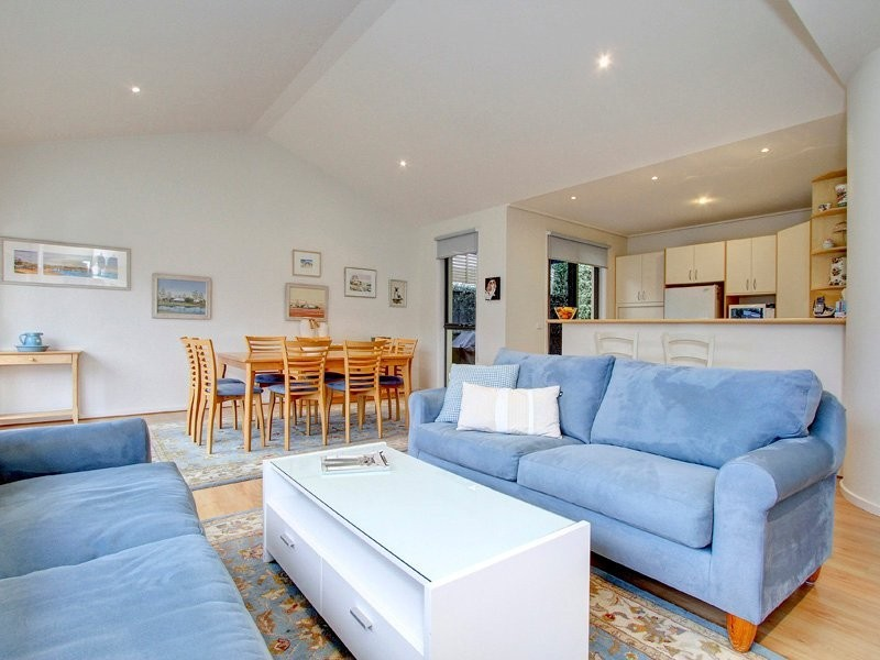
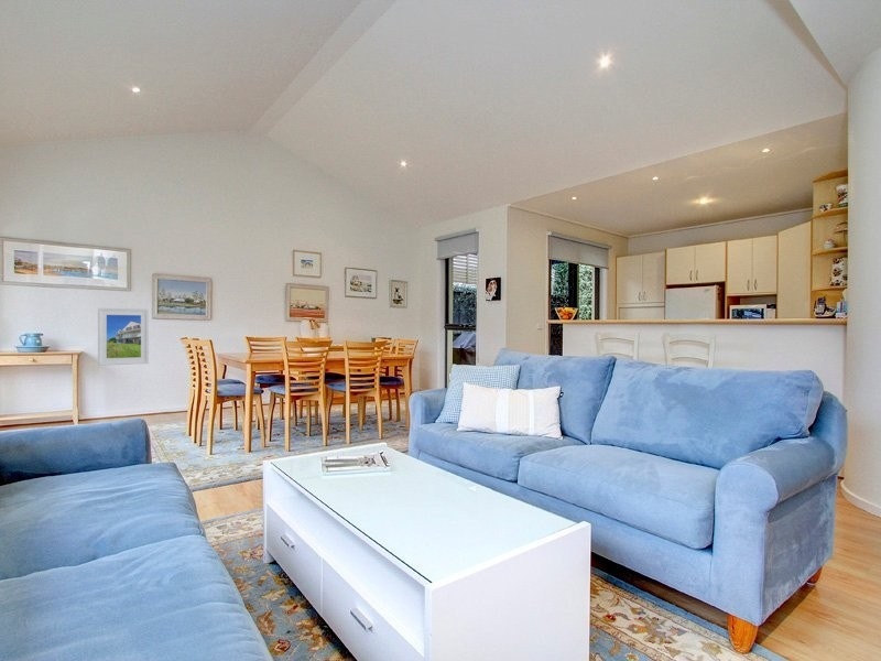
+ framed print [97,306,150,367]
